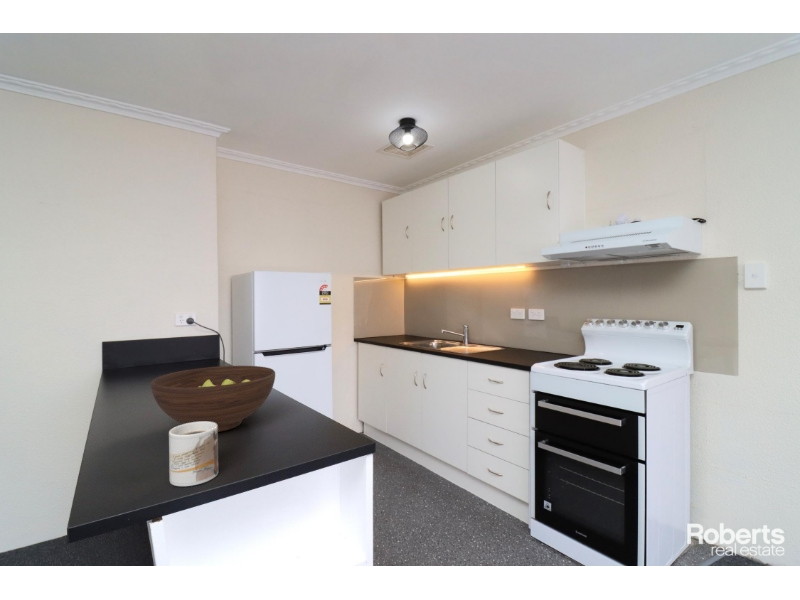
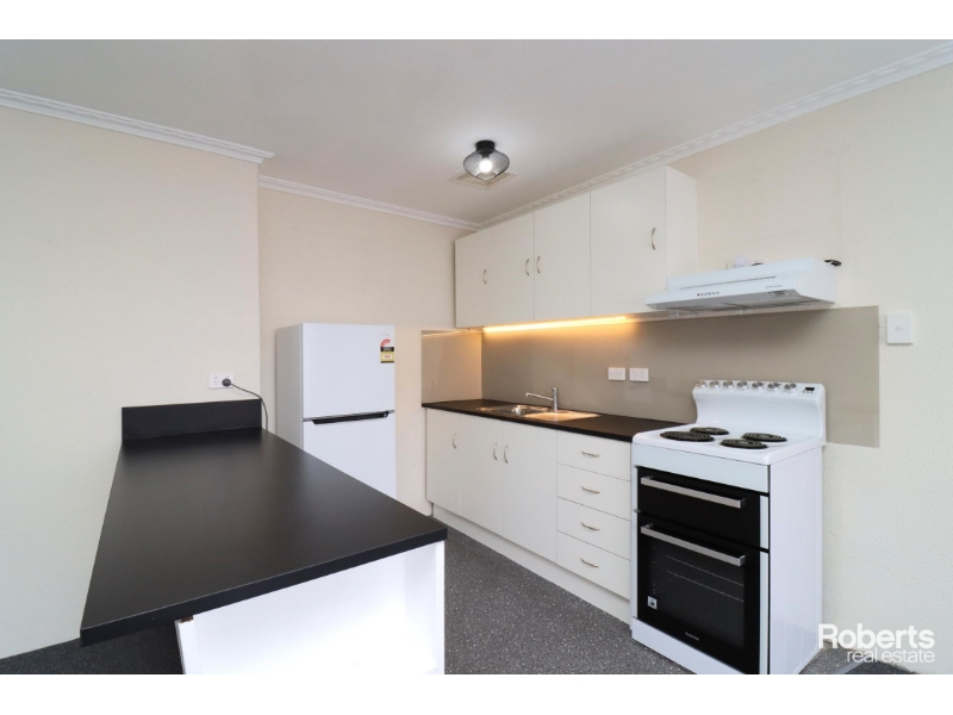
- fruit bowl [150,365,276,433]
- mug [168,422,219,487]
